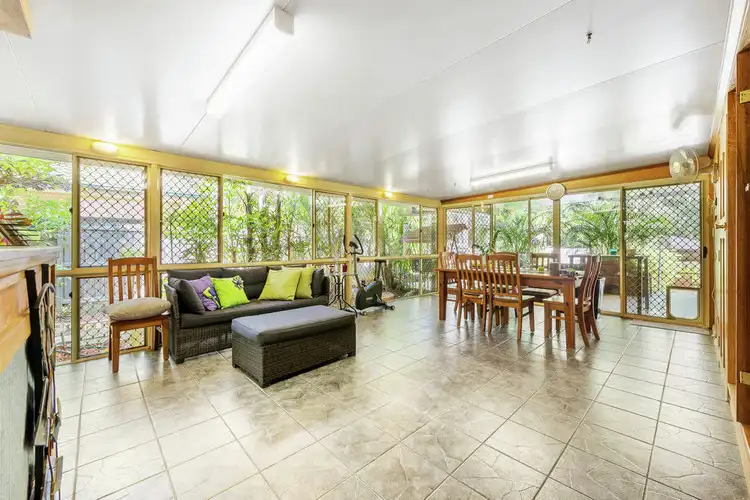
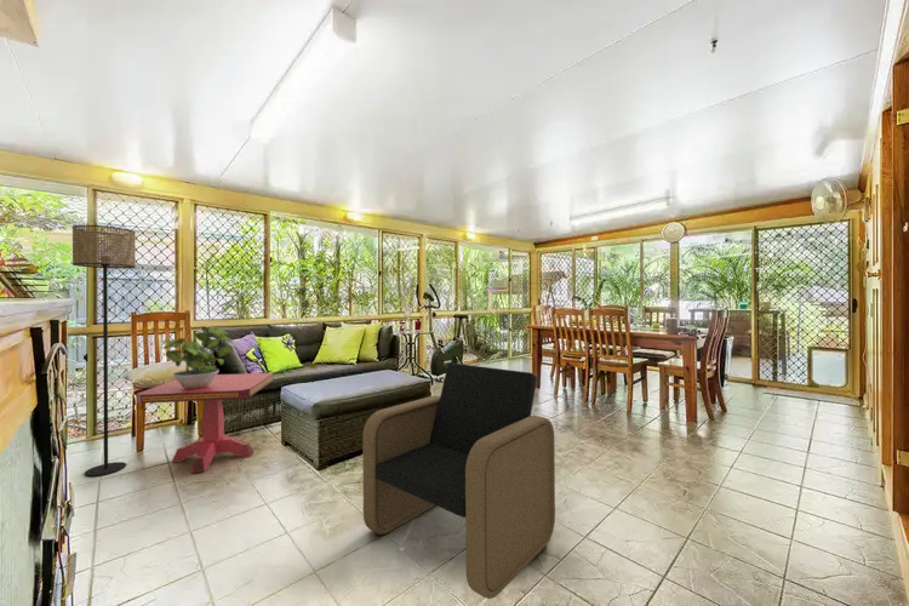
+ potted plant [161,325,235,389]
+ armchair [361,362,556,600]
+ floor lamp [72,224,137,478]
+ side table [136,372,274,474]
